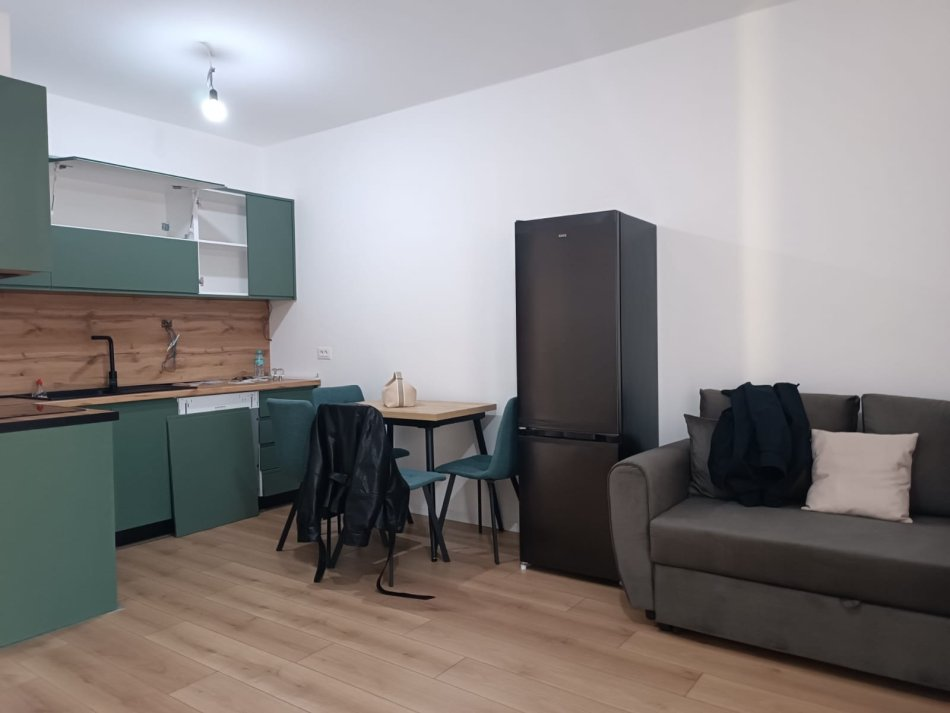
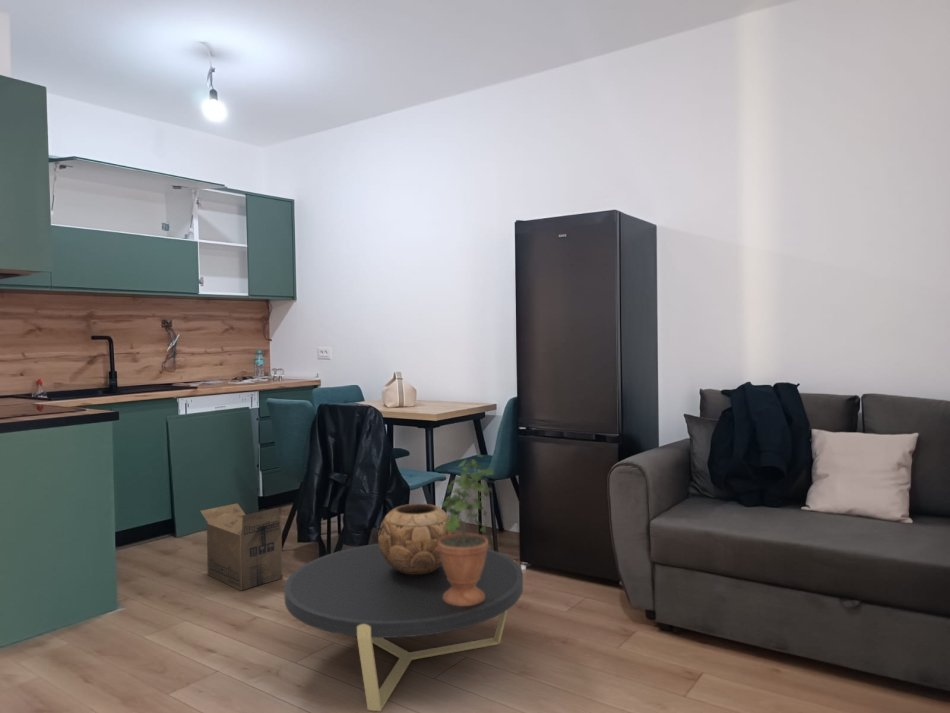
+ coffee table [283,543,524,712]
+ decorative bowl [377,503,456,574]
+ potted plant [438,454,495,606]
+ cardboard box [199,502,283,592]
